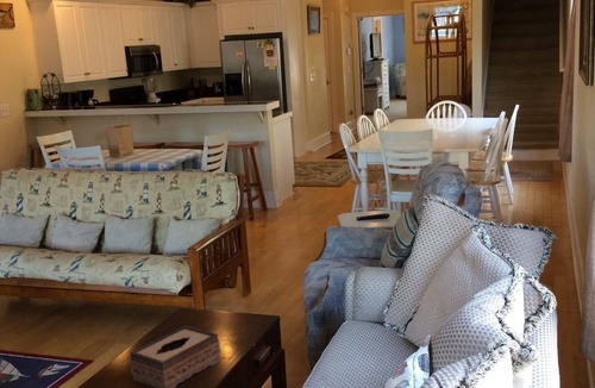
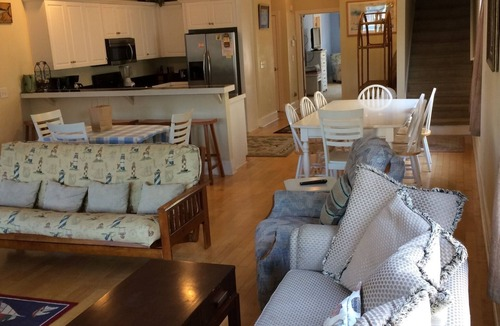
- tissue box [129,325,221,388]
